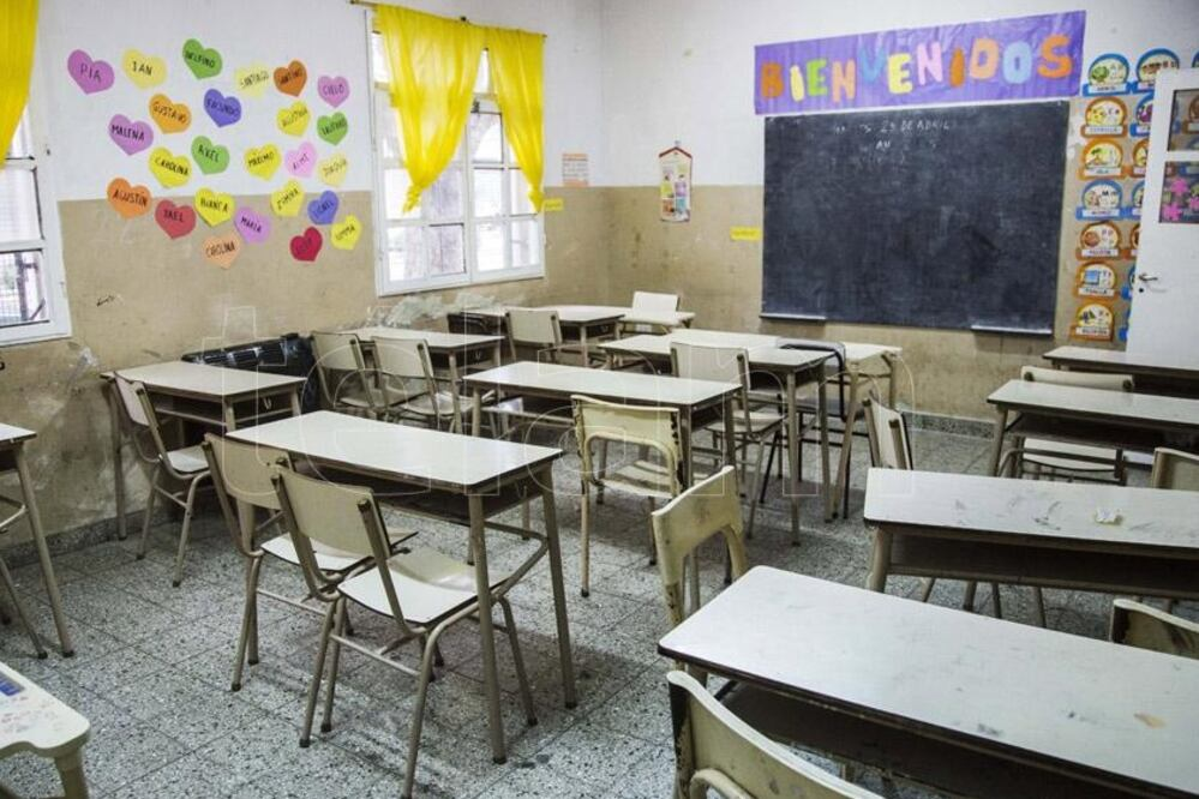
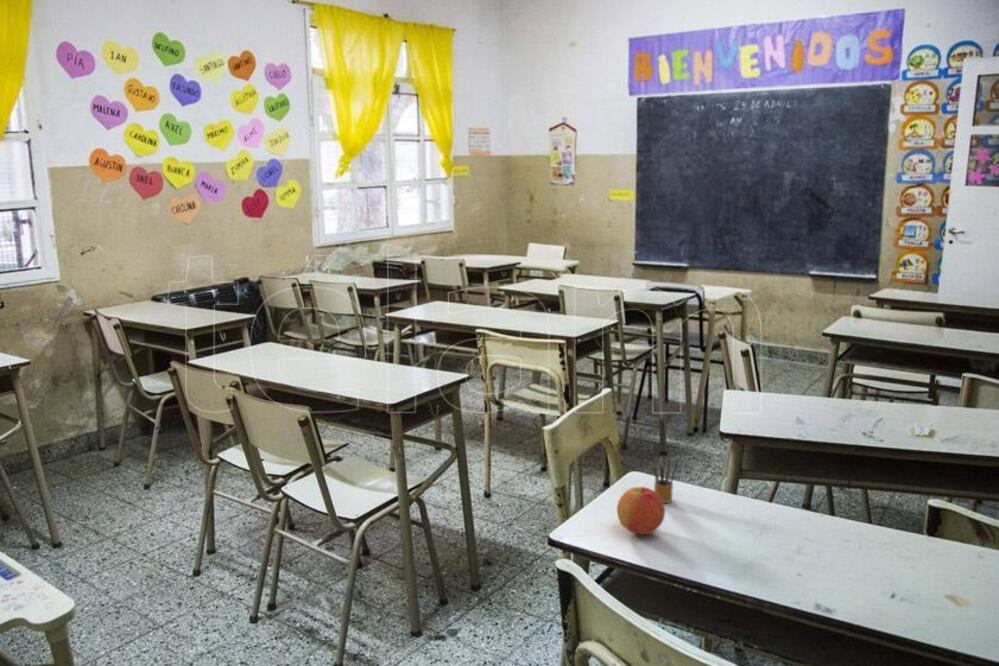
+ apple [616,486,666,535]
+ pencil box [652,453,680,504]
